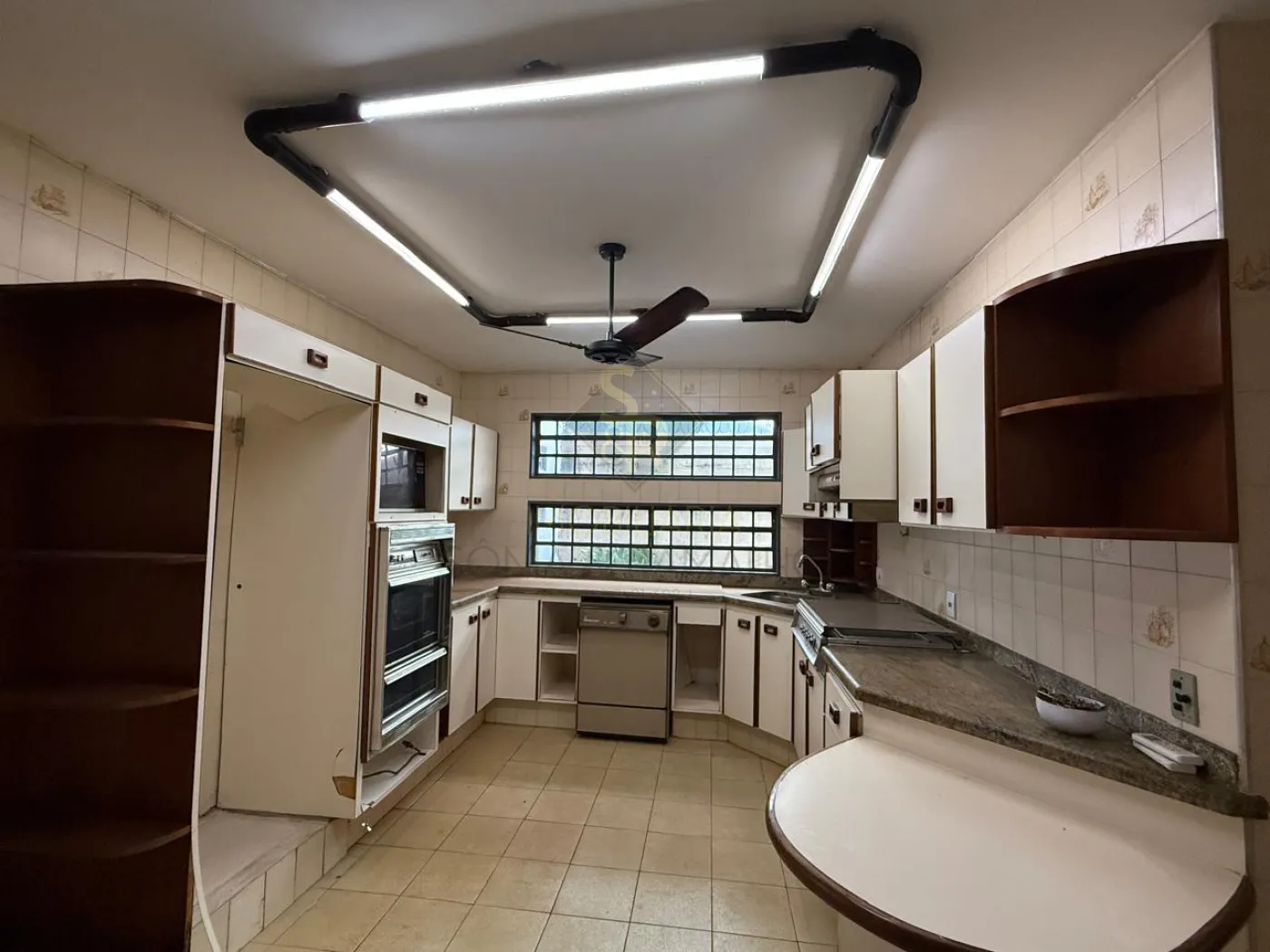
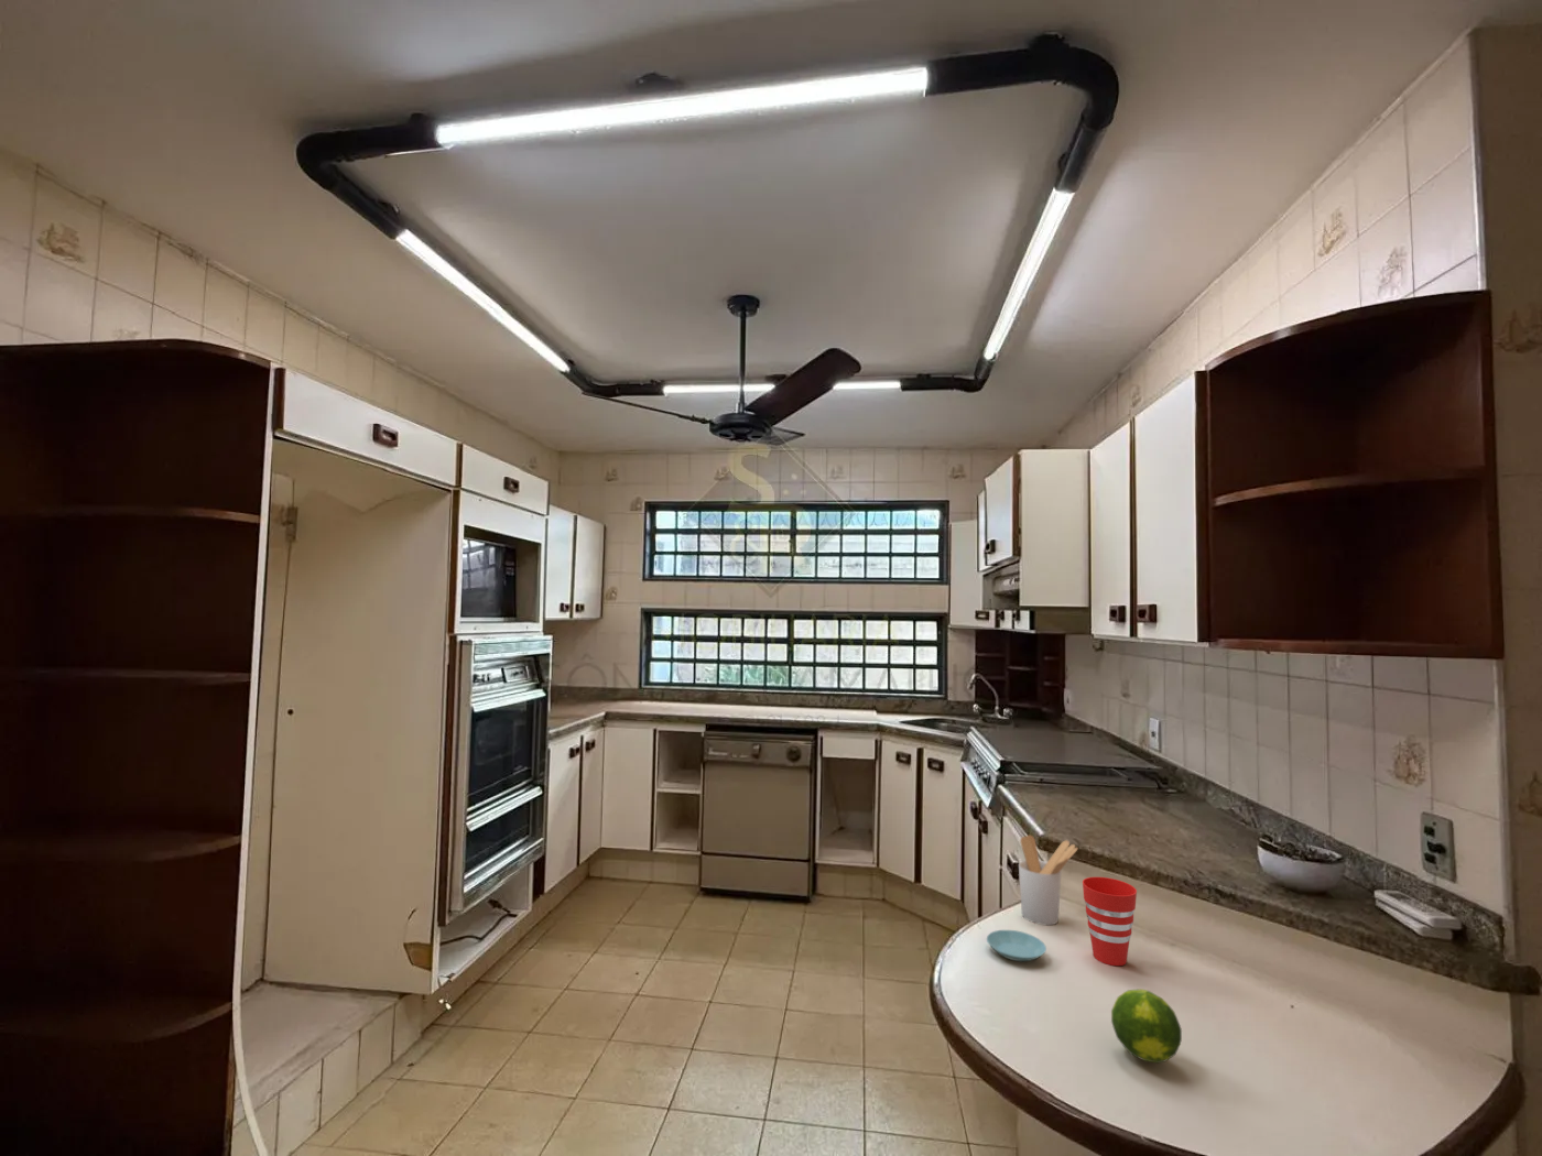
+ utensil holder [1017,834,1078,926]
+ saucer [986,929,1048,962]
+ cup [1082,877,1138,967]
+ fruit [1110,987,1183,1064]
